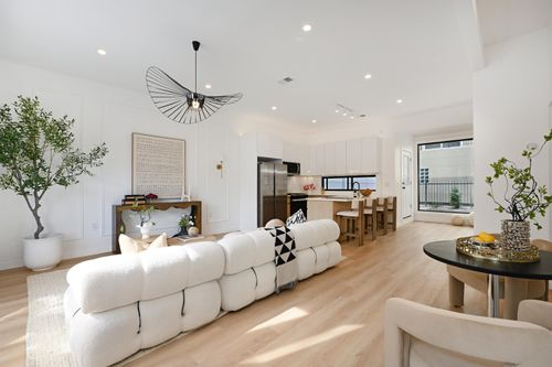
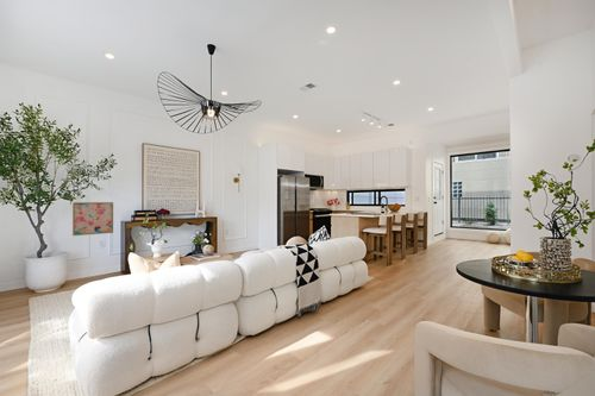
+ wall art [71,201,114,237]
